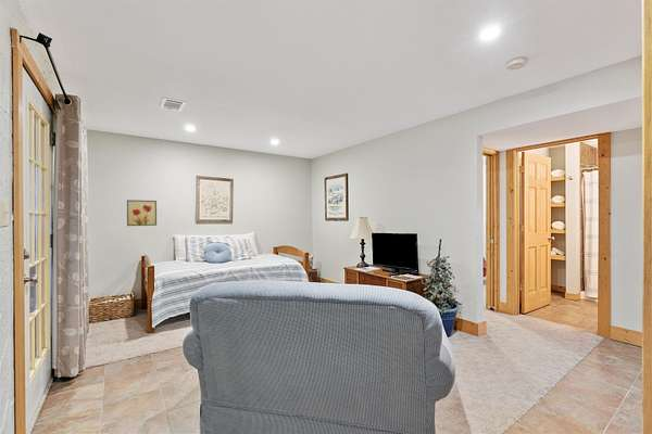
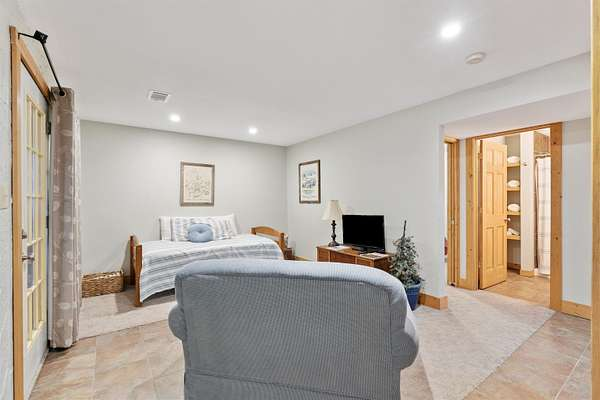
- wall art [126,199,158,227]
